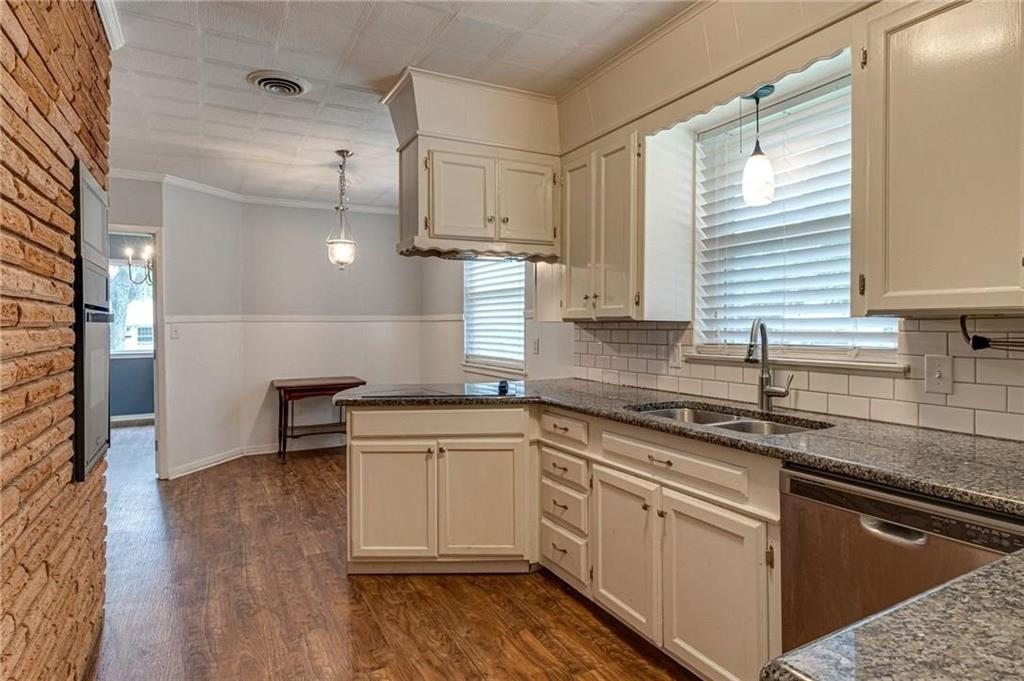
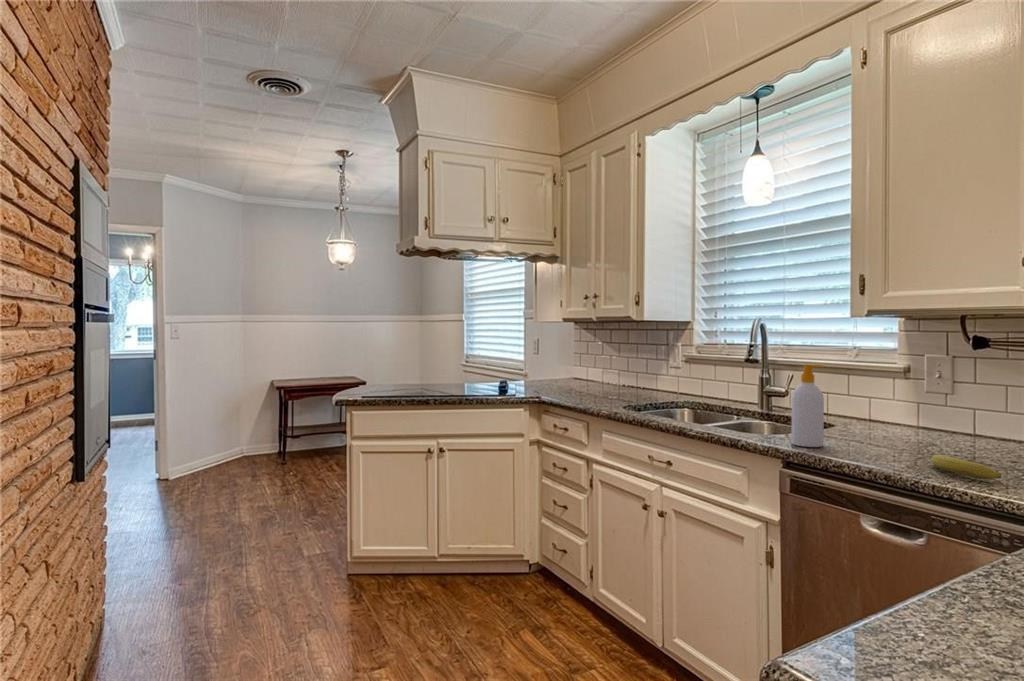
+ soap bottle [791,364,826,448]
+ fruit [930,453,1002,480]
